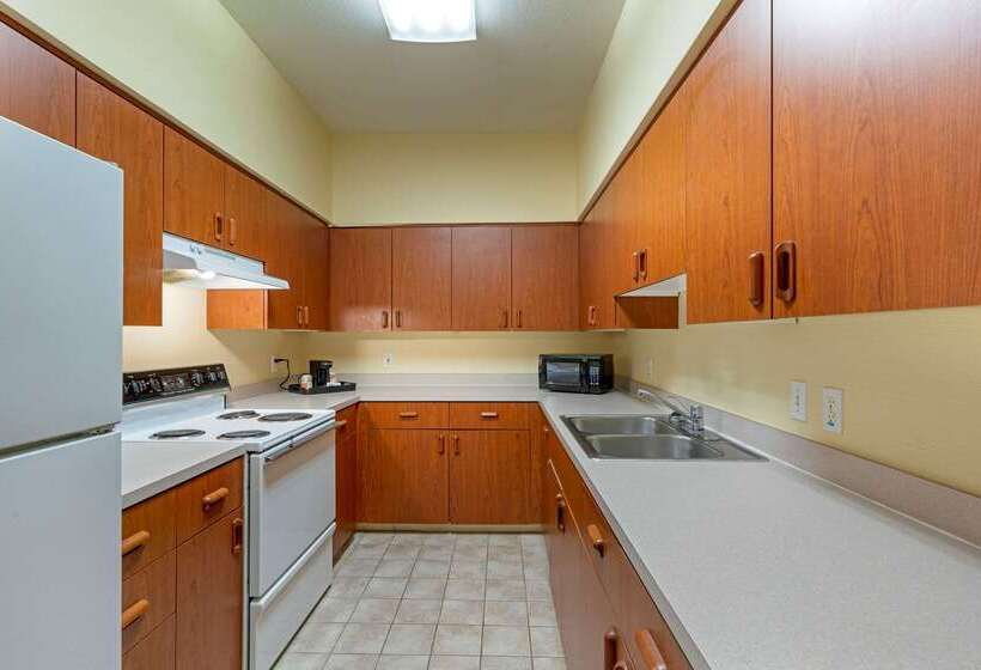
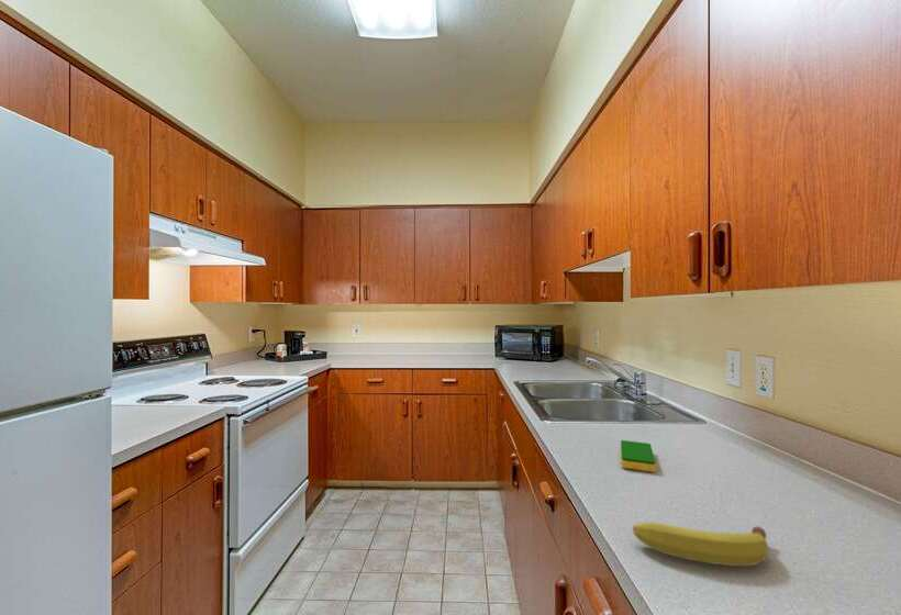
+ dish sponge [620,439,656,473]
+ fruit [631,522,770,567]
